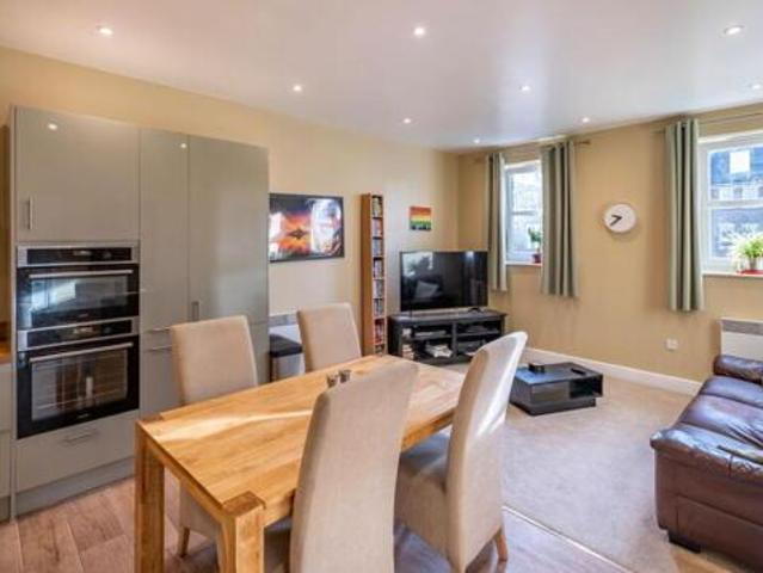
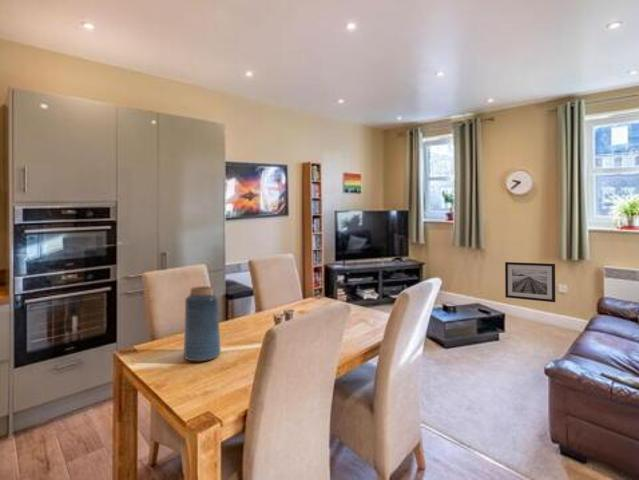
+ wall art [504,261,556,303]
+ vase [183,286,222,362]
